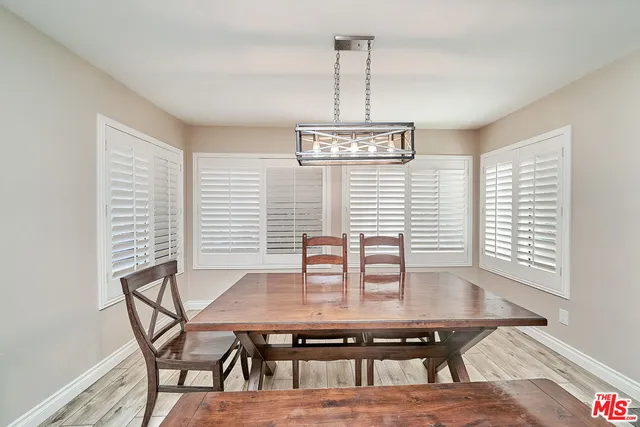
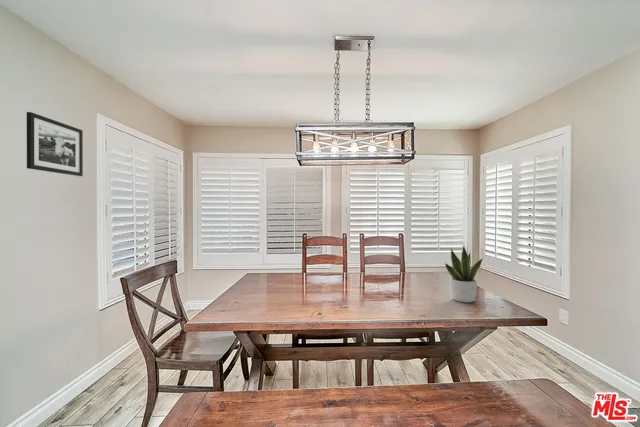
+ potted plant [444,244,484,304]
+ picture frame [26,111,84,177]
